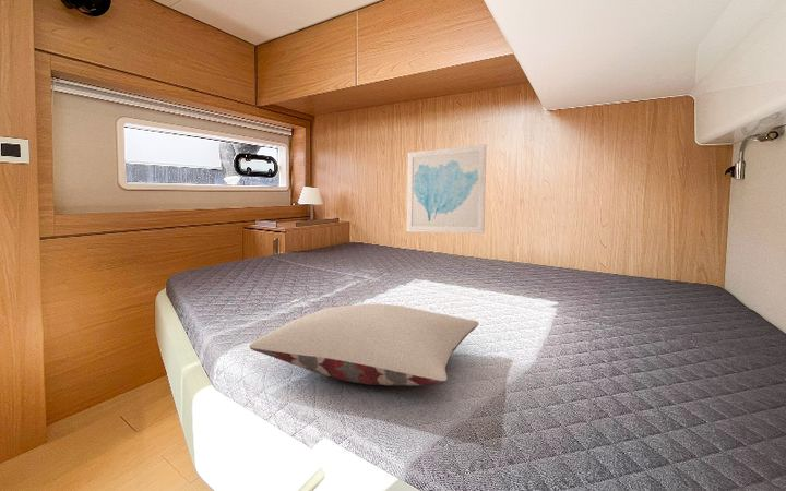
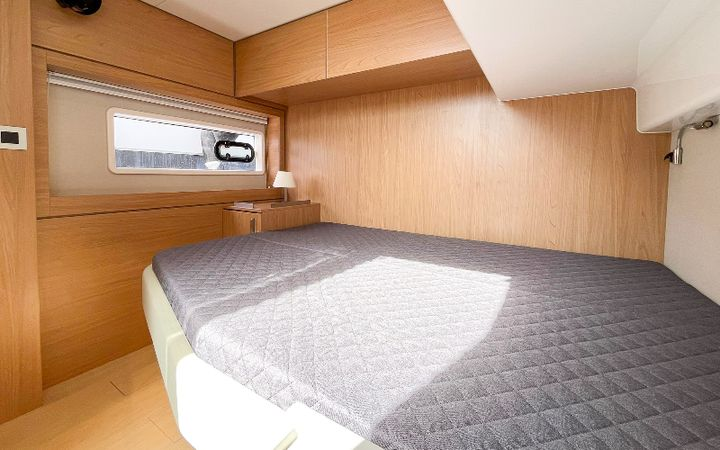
- pillow [248,303,479,386]
- wall art [406,143,488,235]
